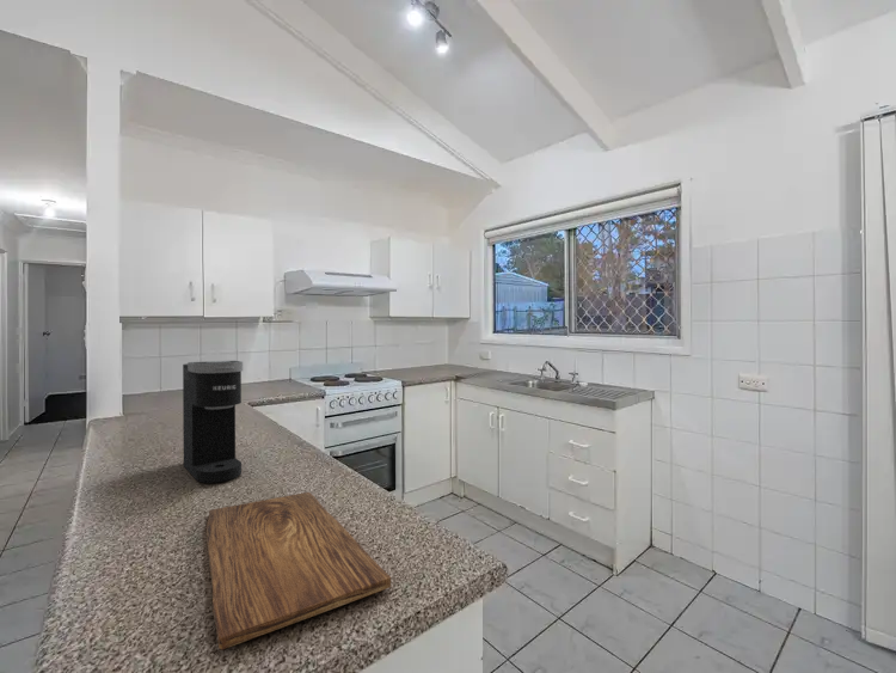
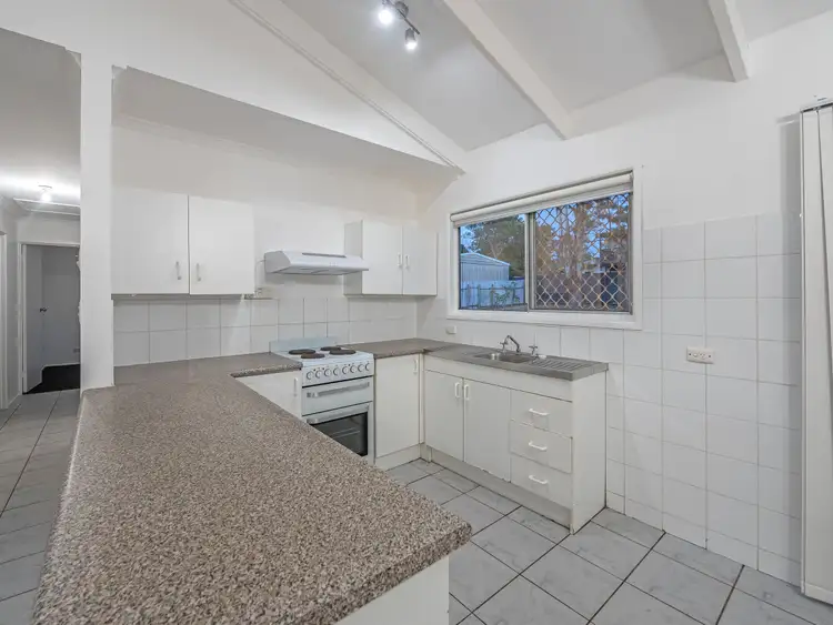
- cutting board [205,491,392,650]
- coffee maker [182,360,244,484]
